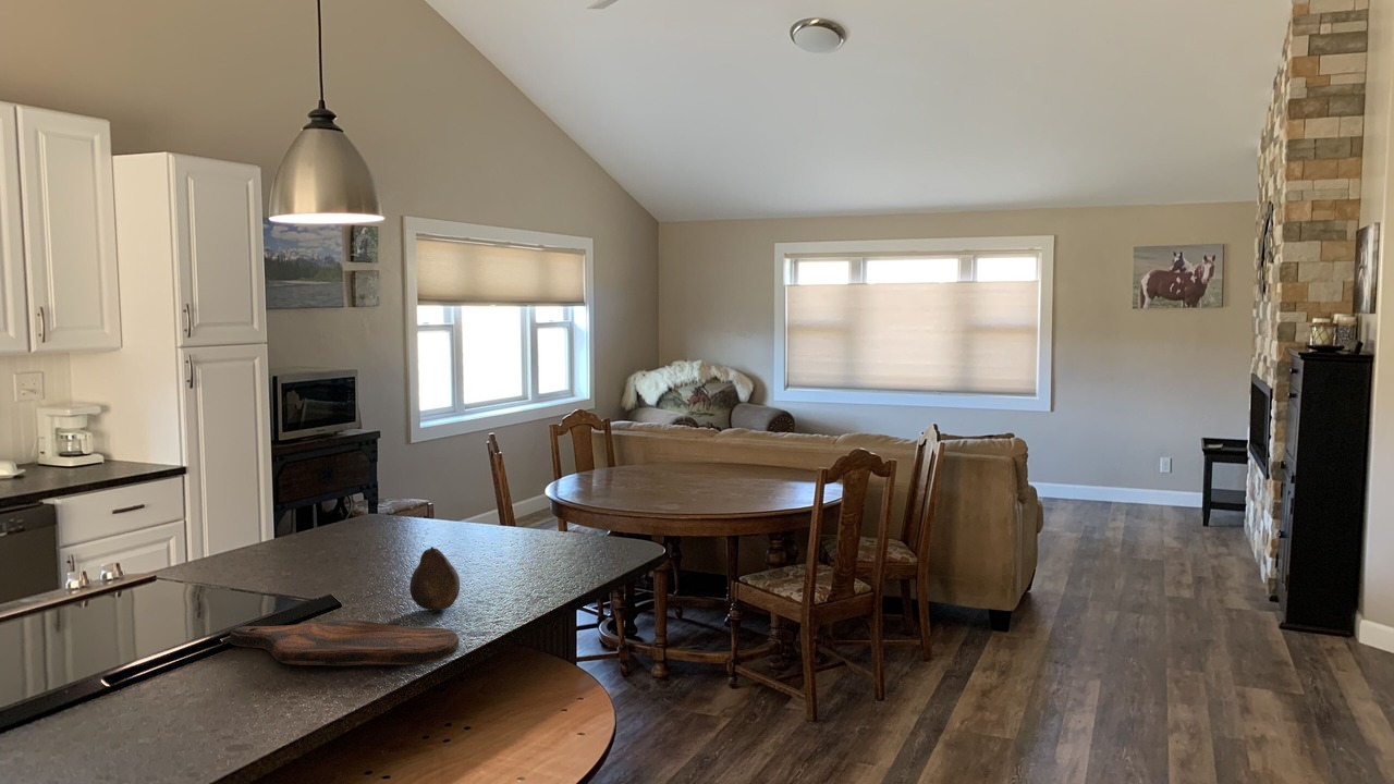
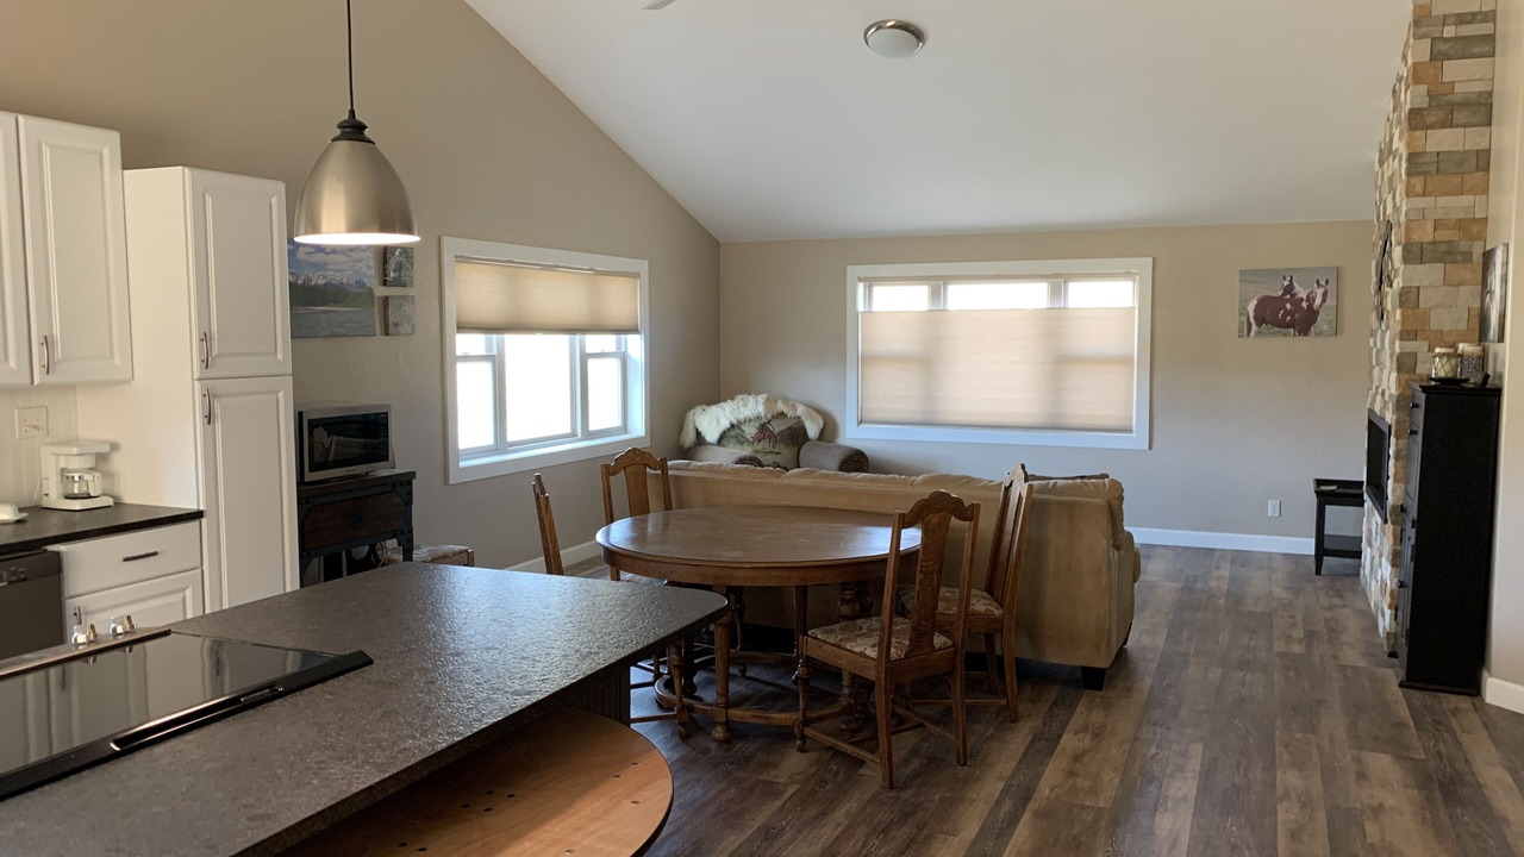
- fruit [408,546,461,611]
- cutting board [229,618,461,666]
